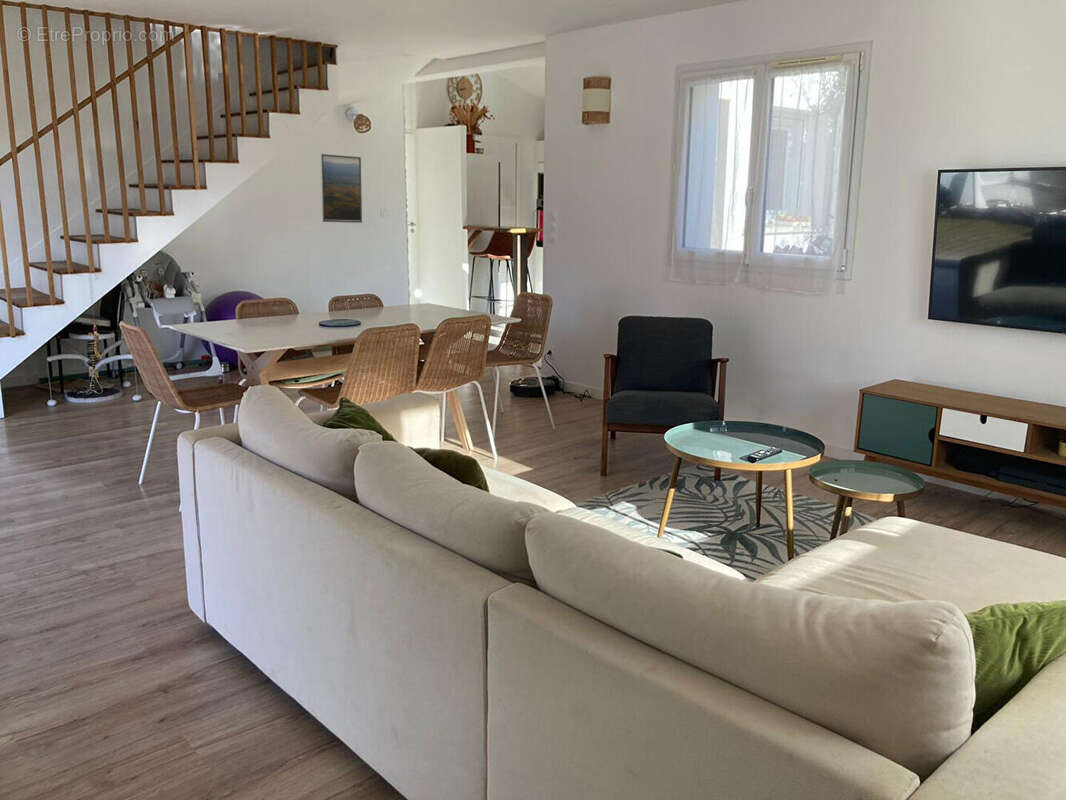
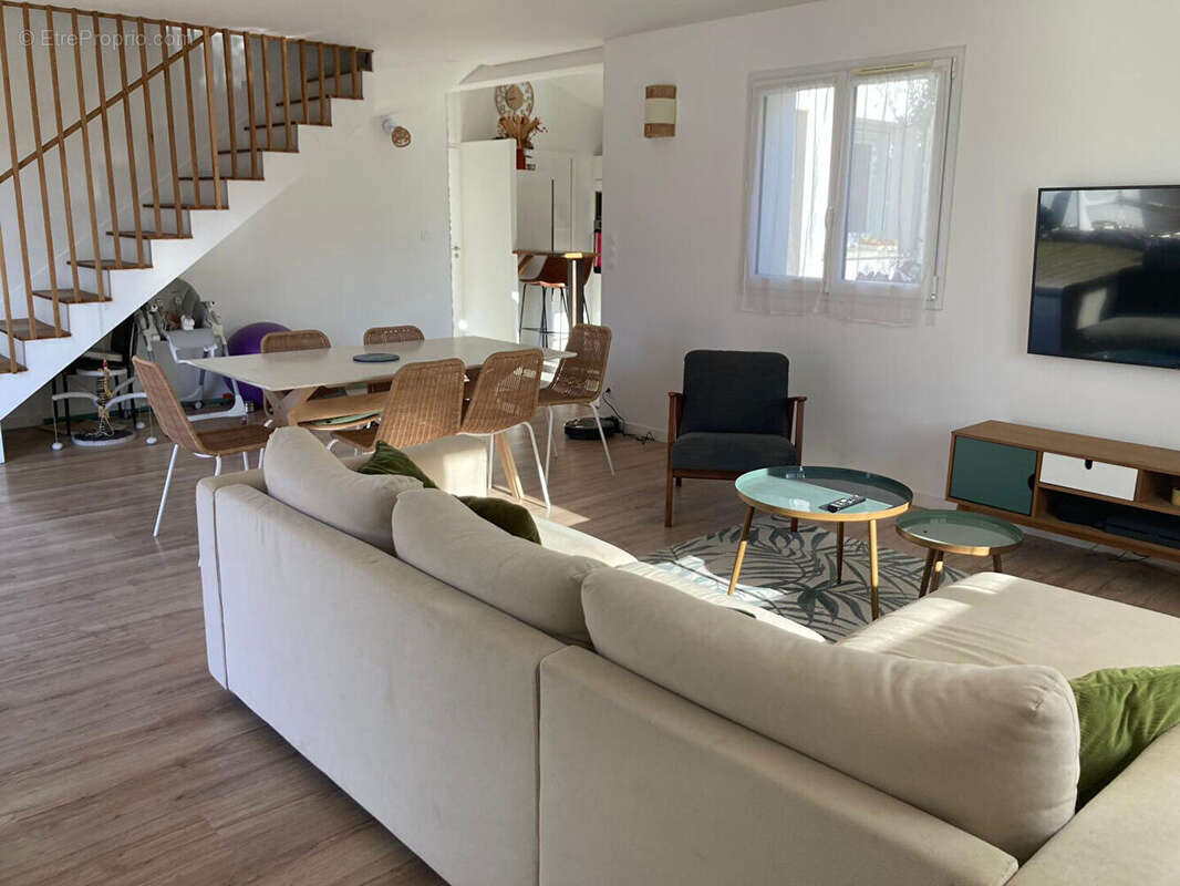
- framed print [320,153,363,224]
